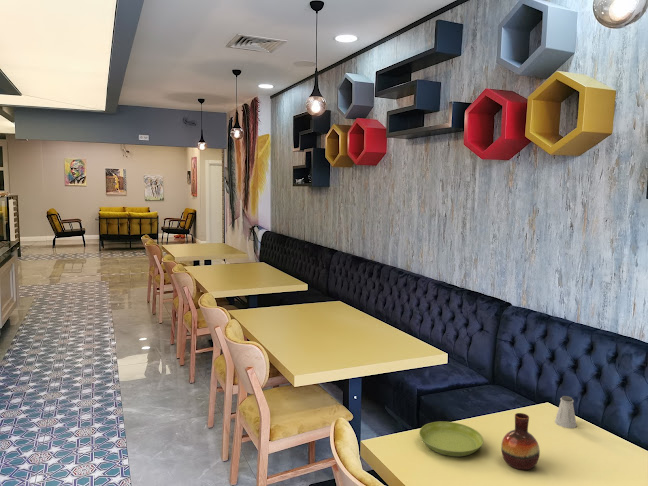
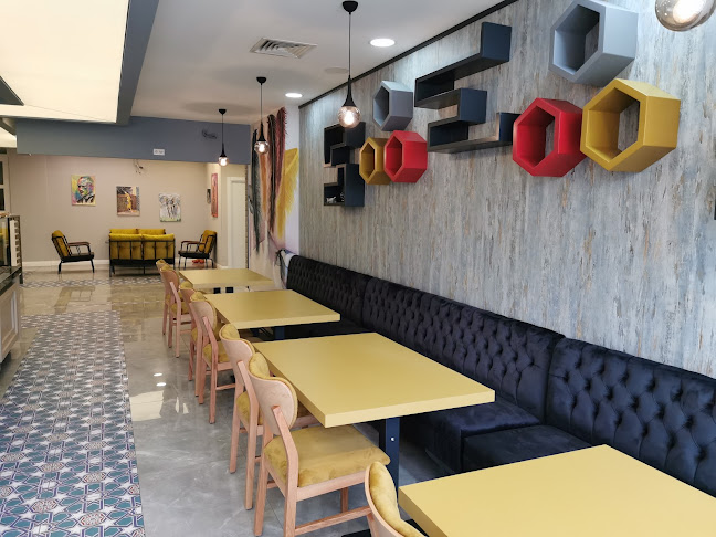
- saltshaker [554,395,577,429]
- vase [500,412,541,471]
- saucer [418,421,484,457]
